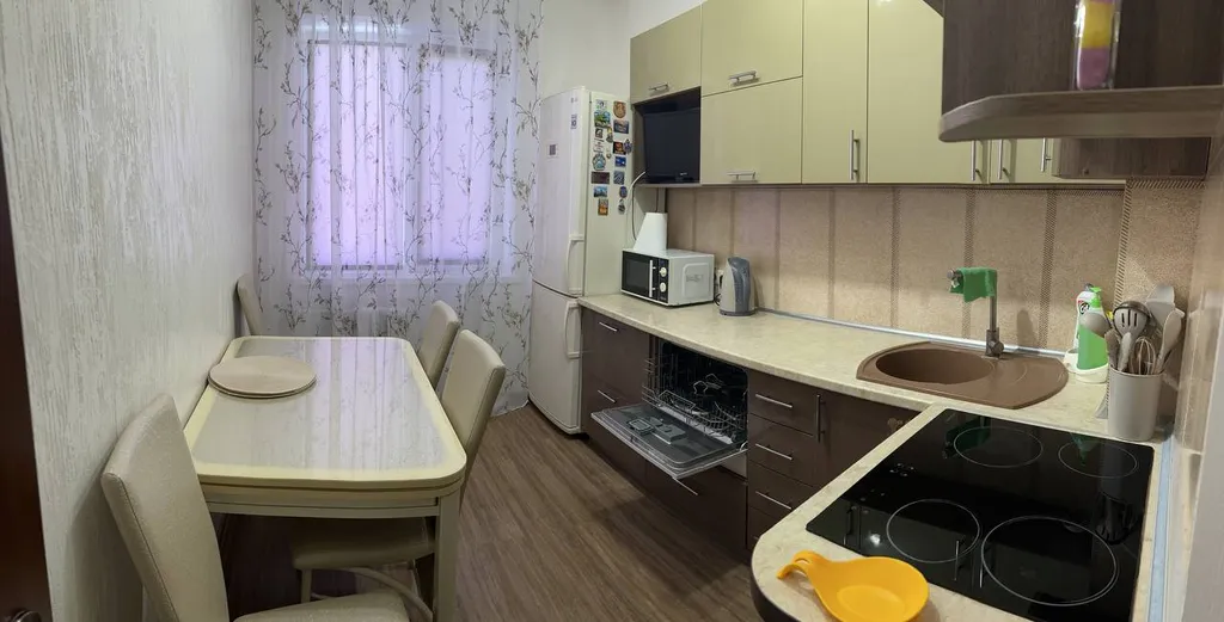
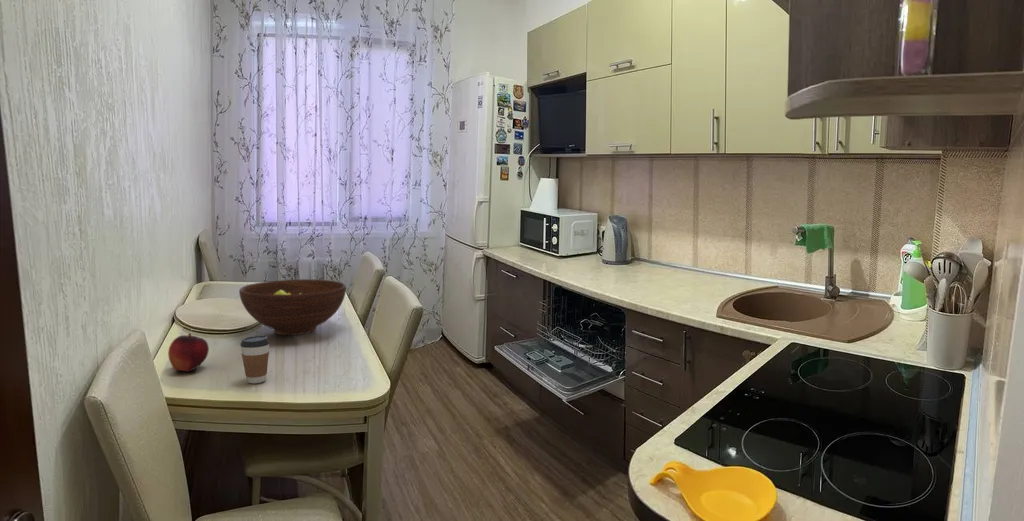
+ fruit bowl [238,278,347,336]
+ fruit [167,332,210,373]
+ coffee cup [239,335,270,384]
